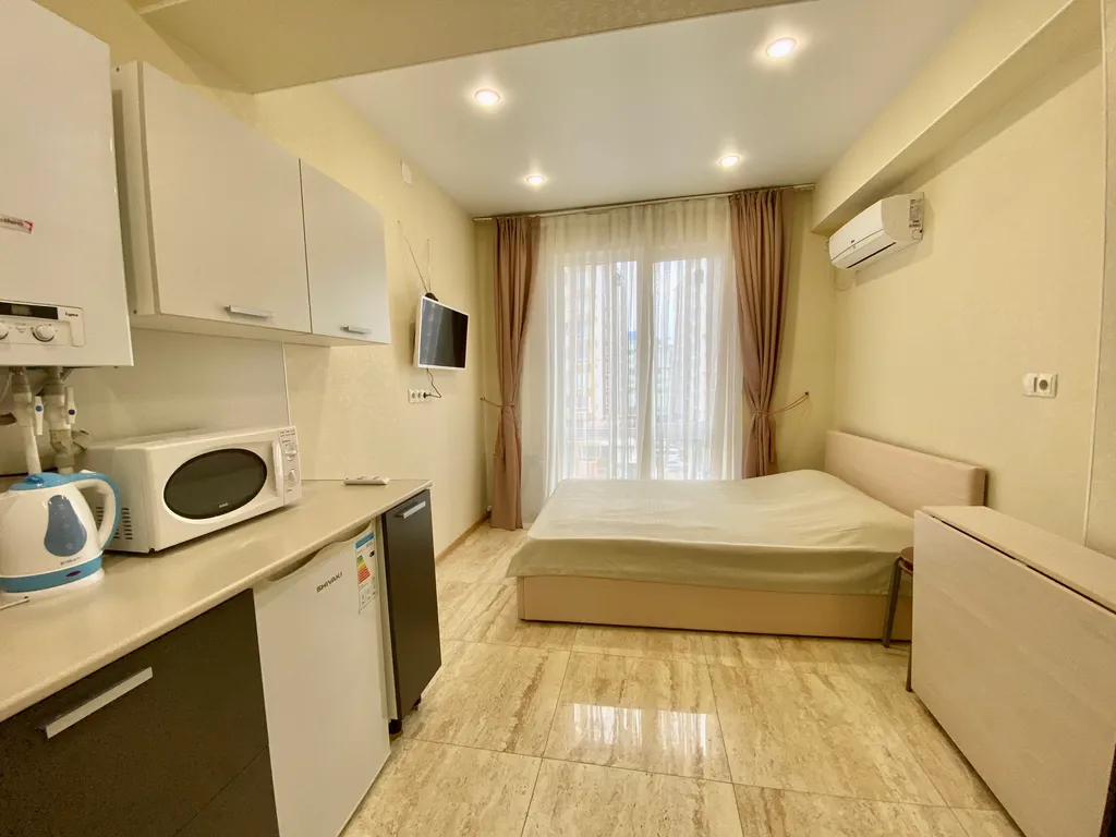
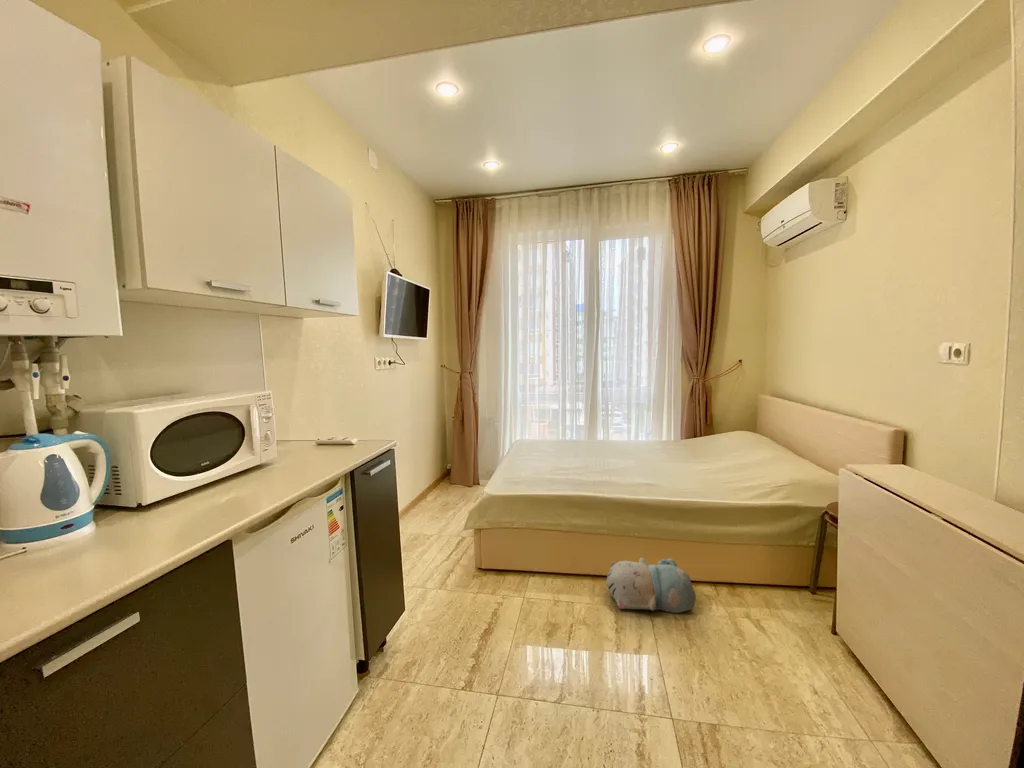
+ plush toy [605,557,697,614]
